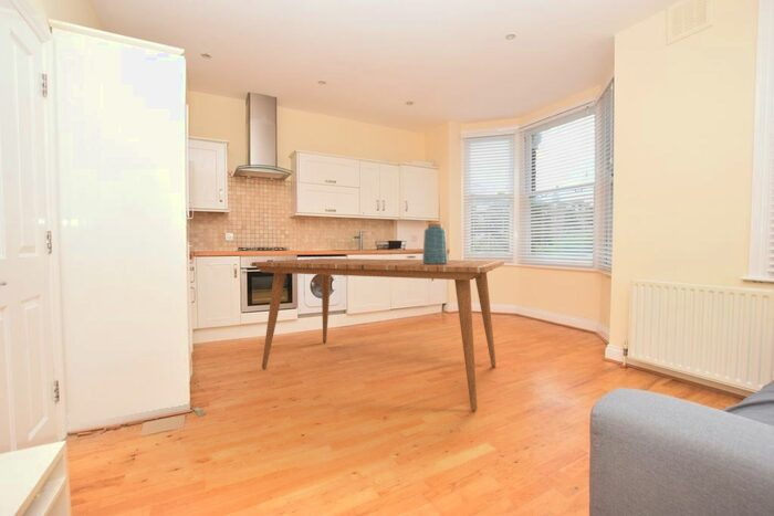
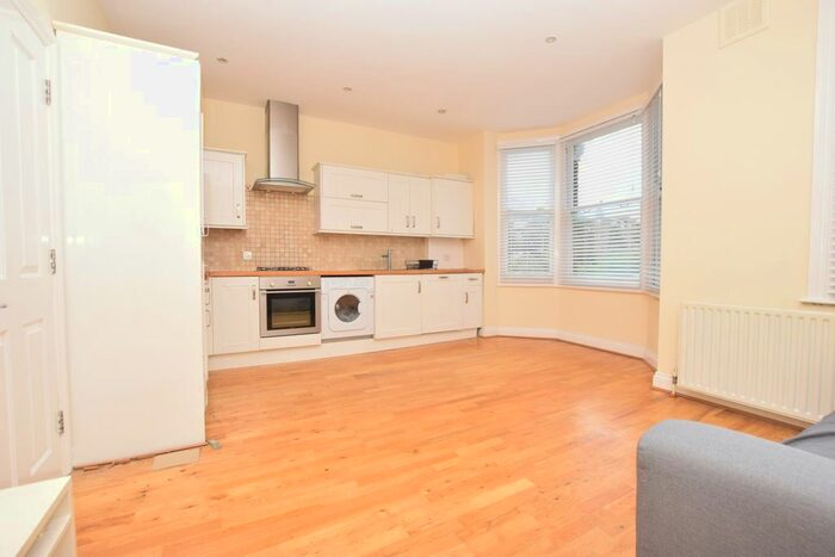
- vase [421,222,448,265]
- dining table [250,257,505,412]
